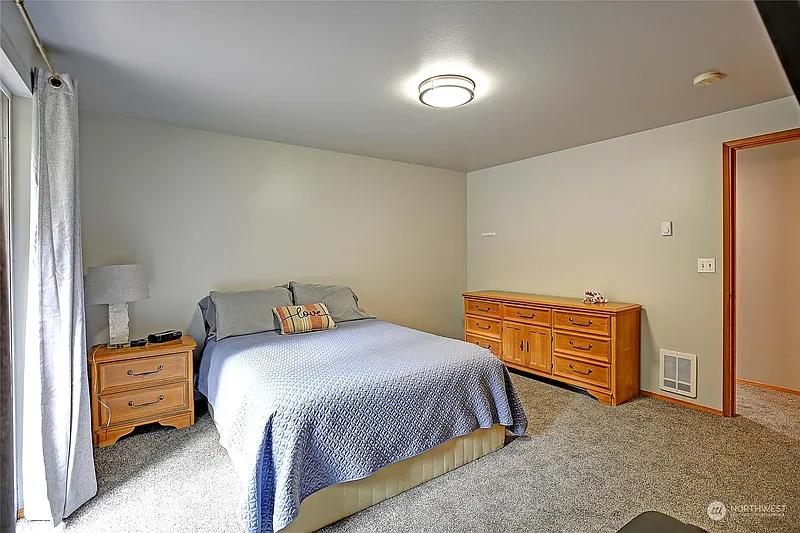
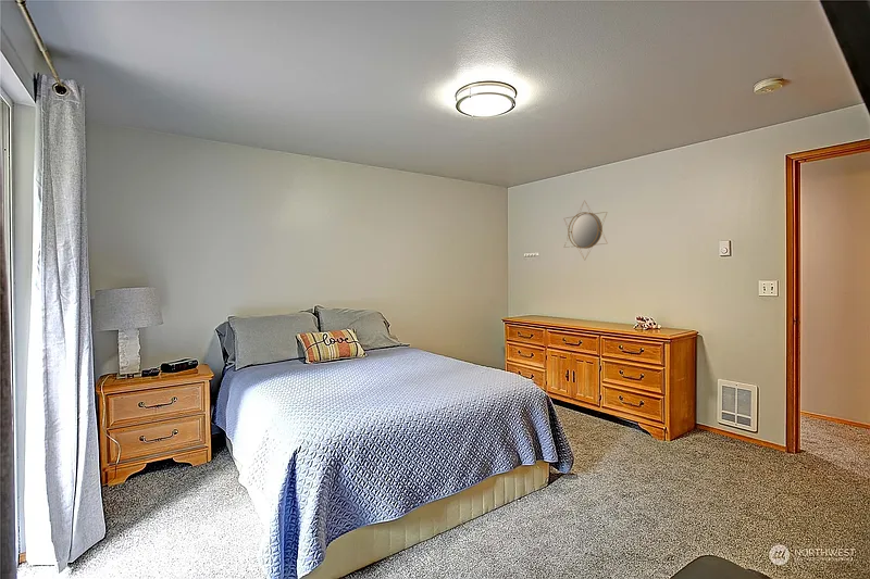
+ home mirror [563,199,608,261]
